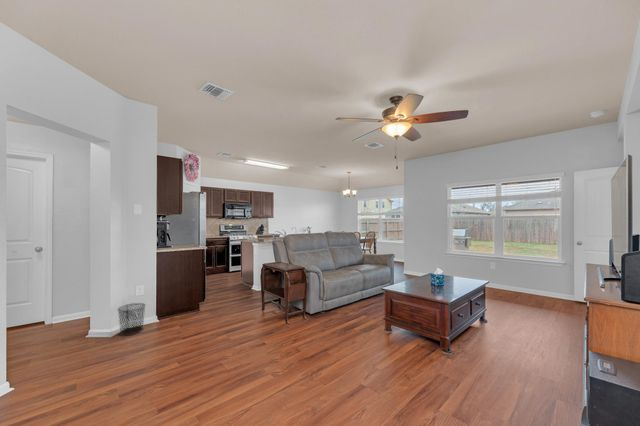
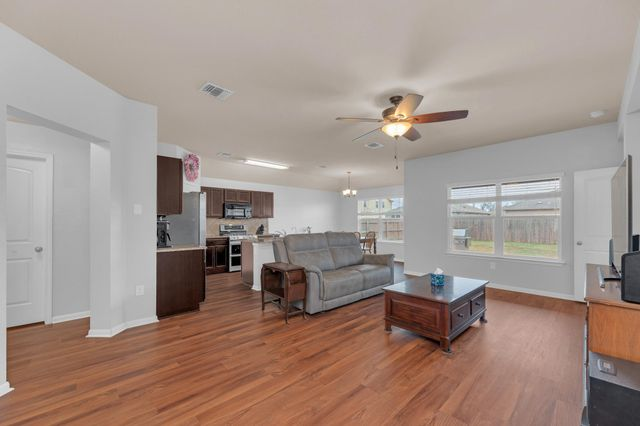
- waste bin [116,302,147,337]
